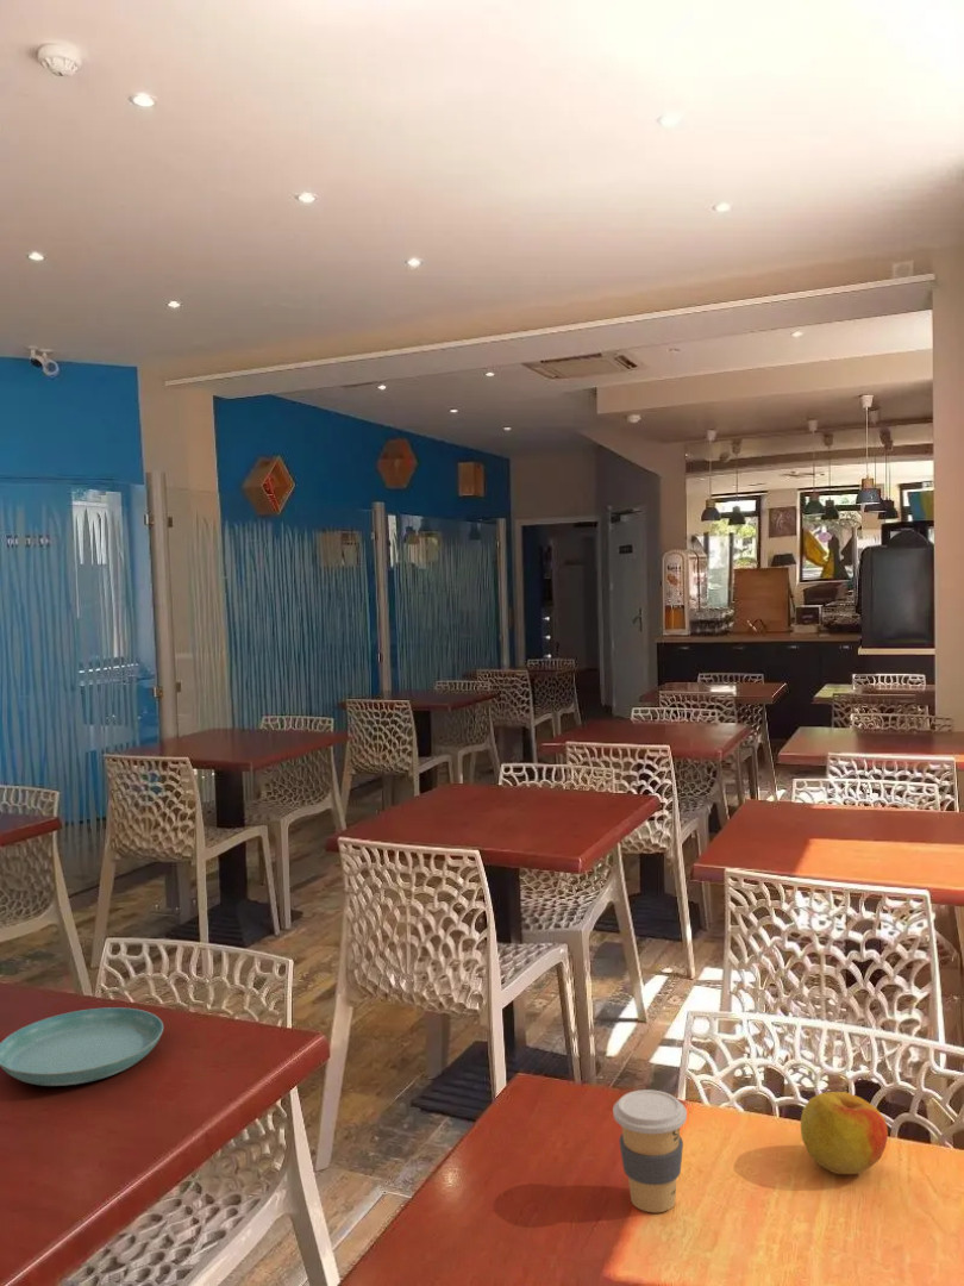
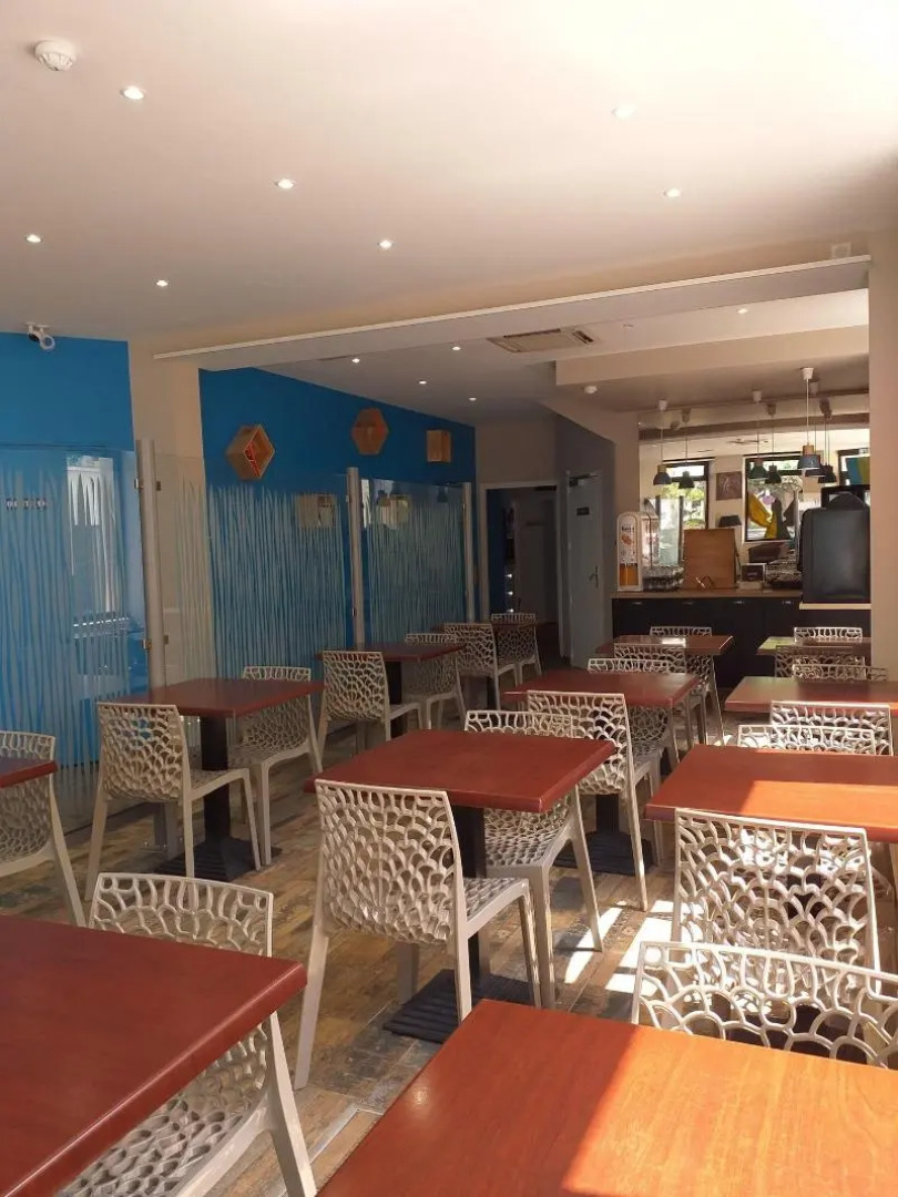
- coffee cup [612,1088,688,1213]
- saucer [0,1006,164,1087]
- apple [800,1091,889,1175]
